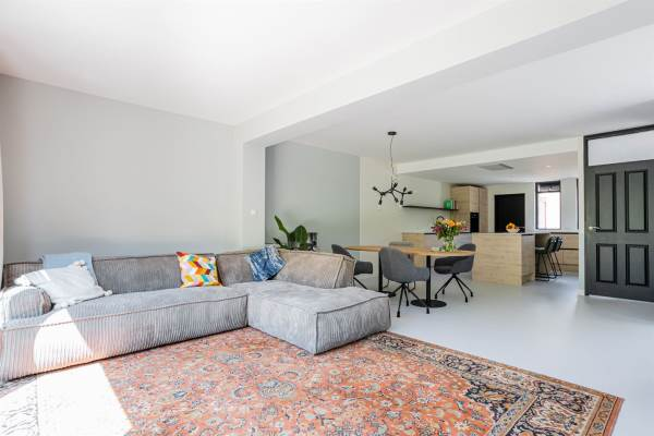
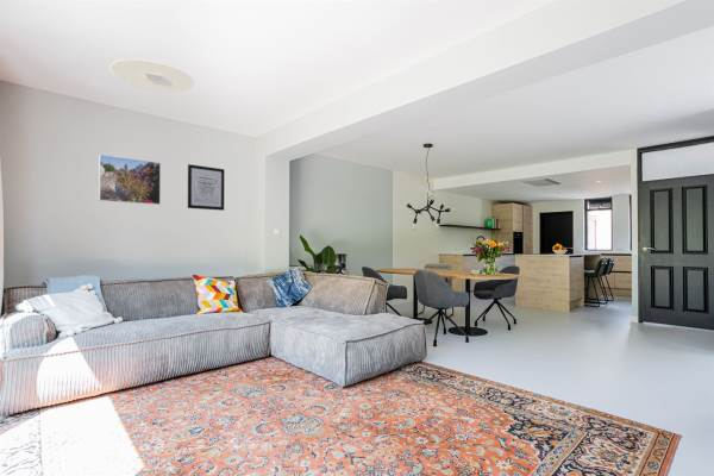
+ ceiling light [108,58,195,93]
+ wall art [187,163,226,212]
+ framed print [98,154,162,206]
